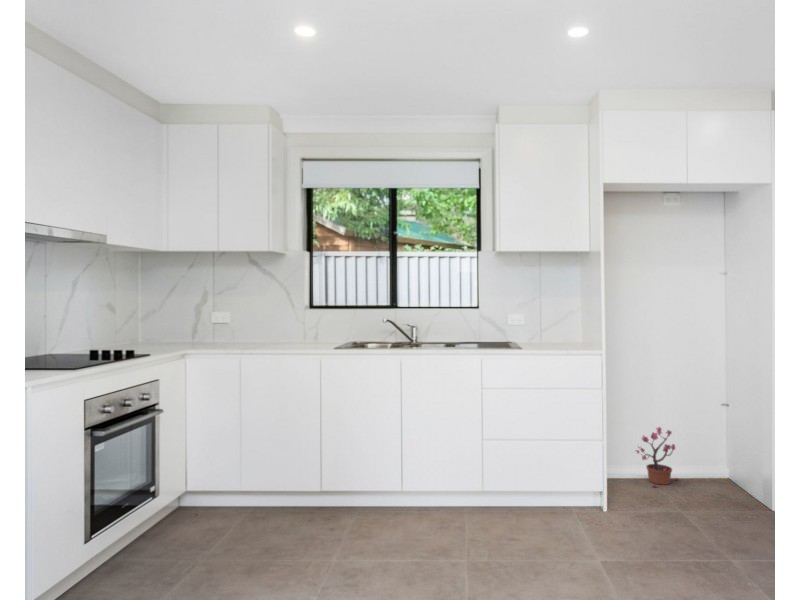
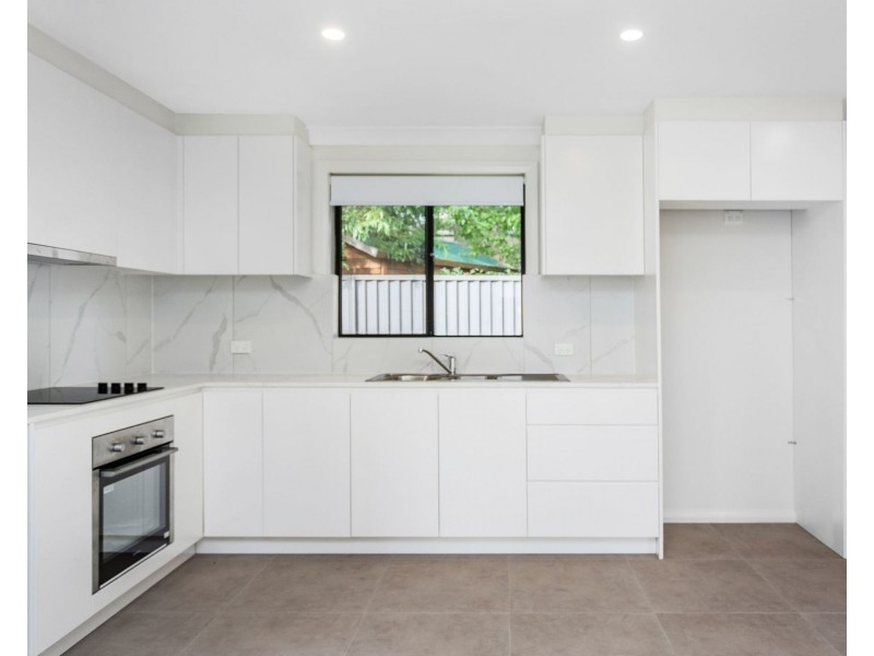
- potted plant [635,426,680,488]
